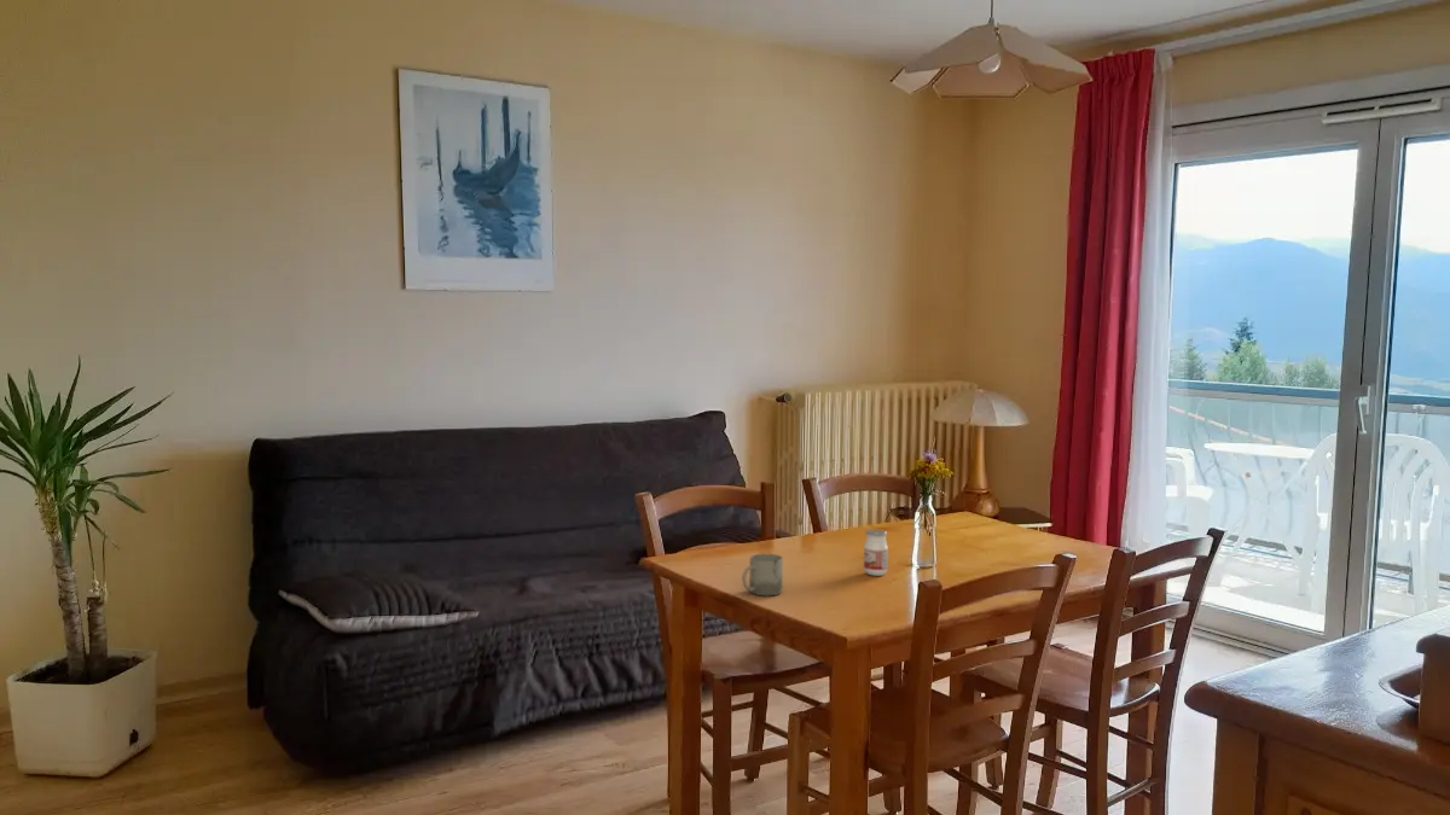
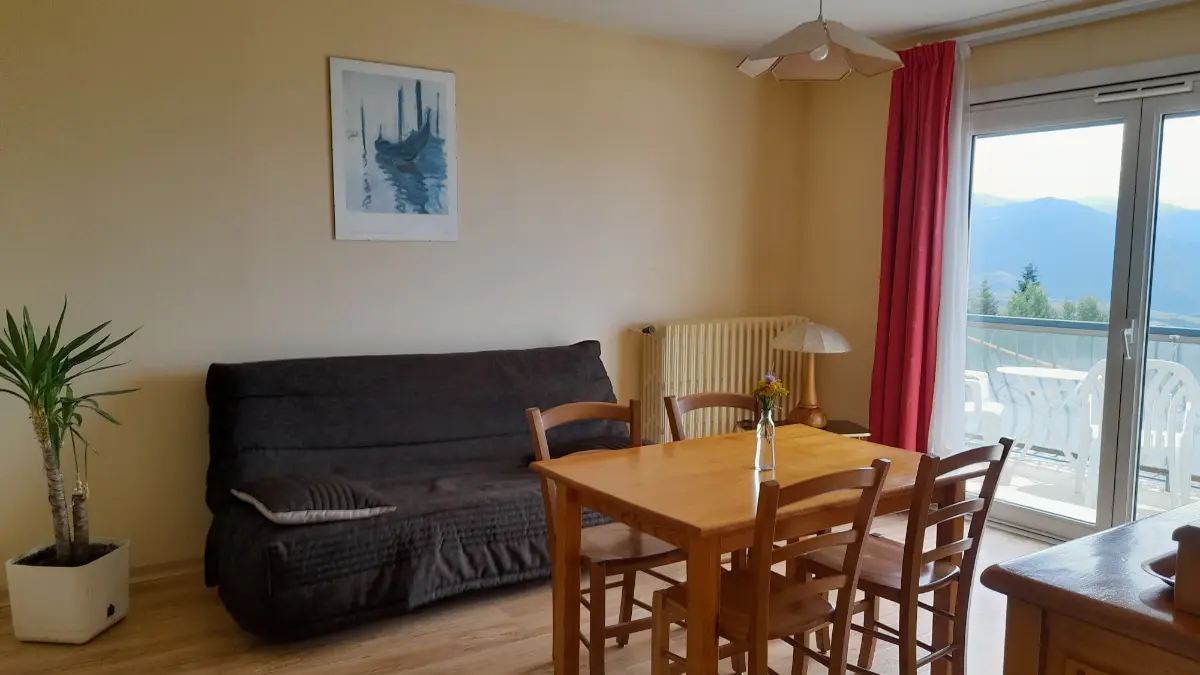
- cup [741,553,784,596]
- jam [863,528,889,577]
